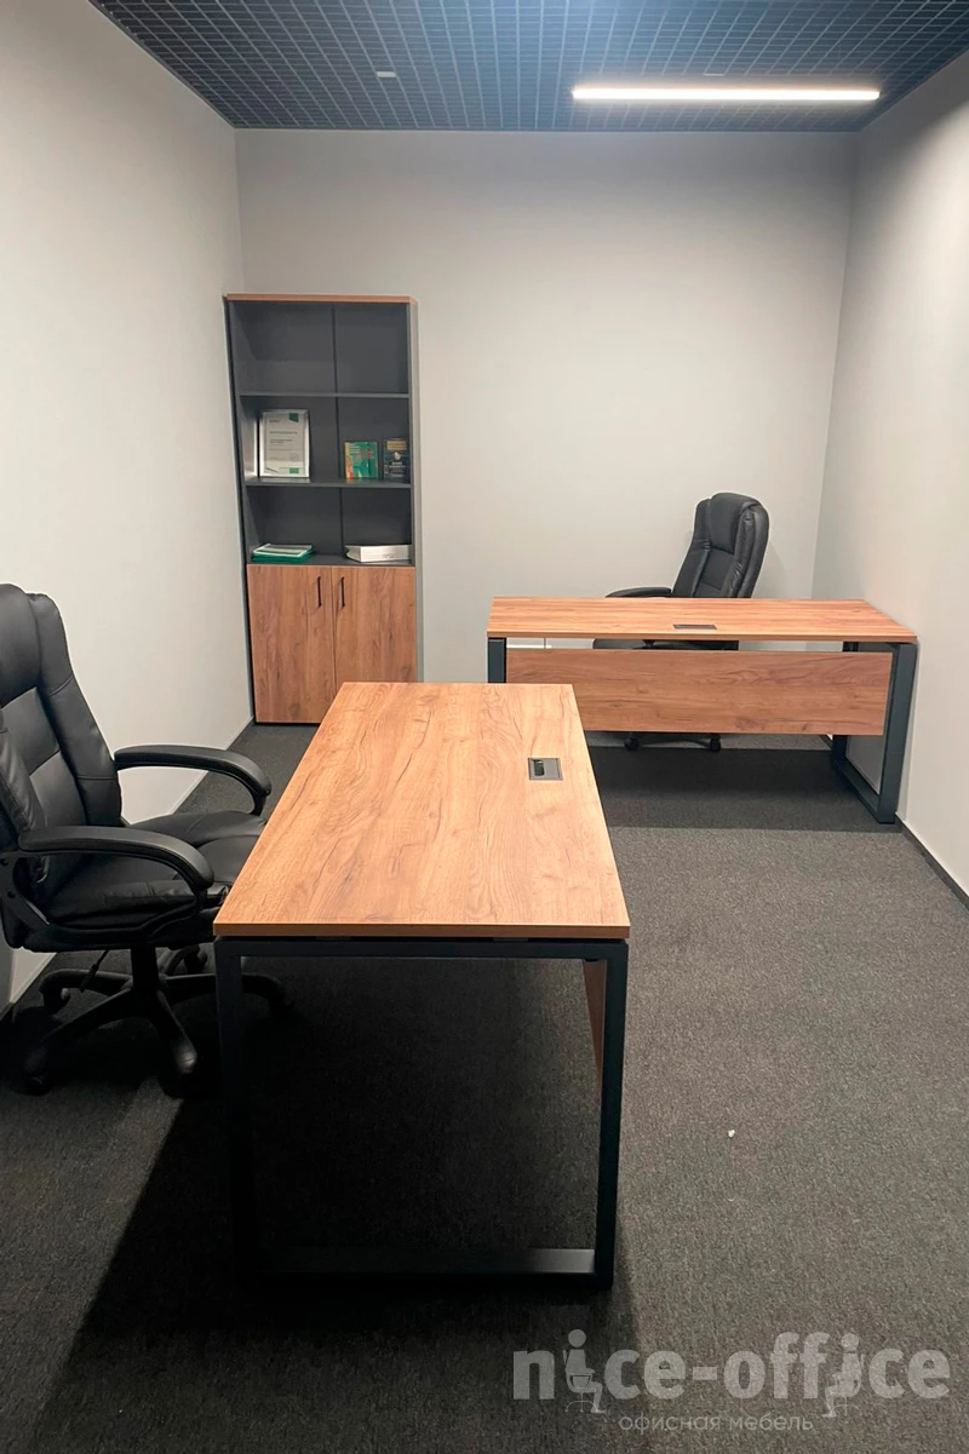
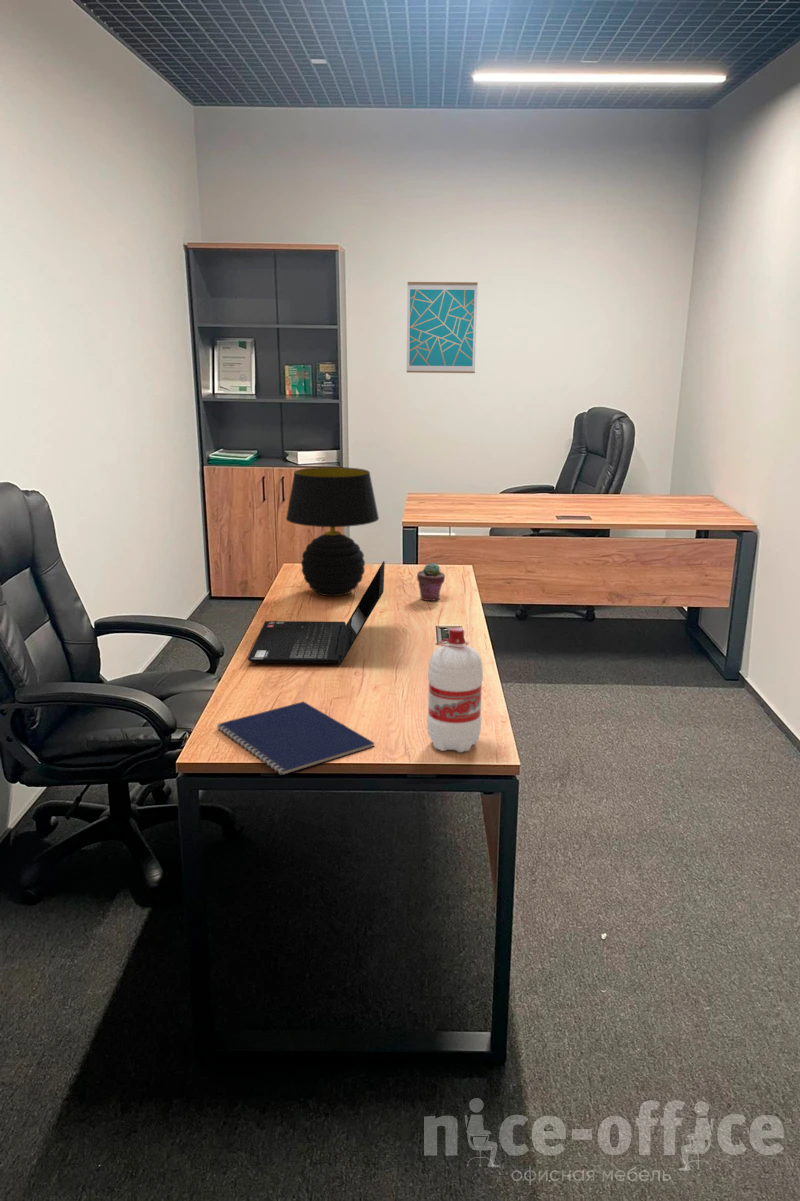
+ wall art [406,281,479,374]
+ laptop computer [247,560,386,667]
+ notepad [216,700,375,776]
+ potted succulent [416,562,446,602]
+ table lamp [285,466,380,597]
+ water bottle [426,626,484,753]
